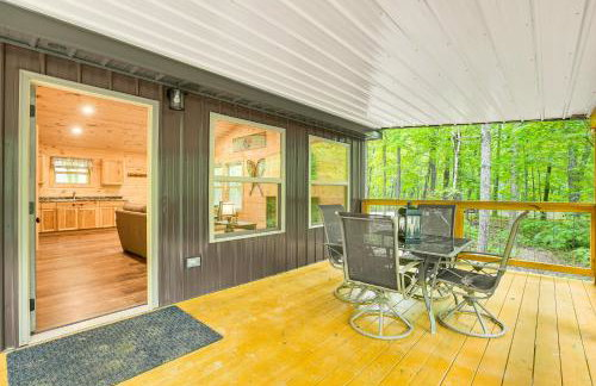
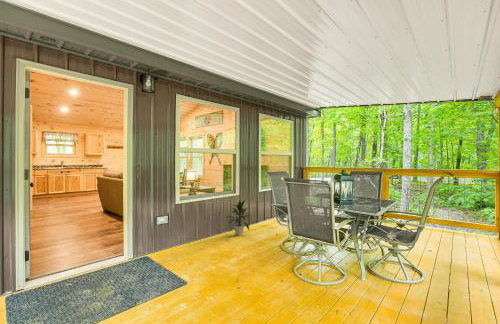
+ indoor plant [225,199,250,237]
